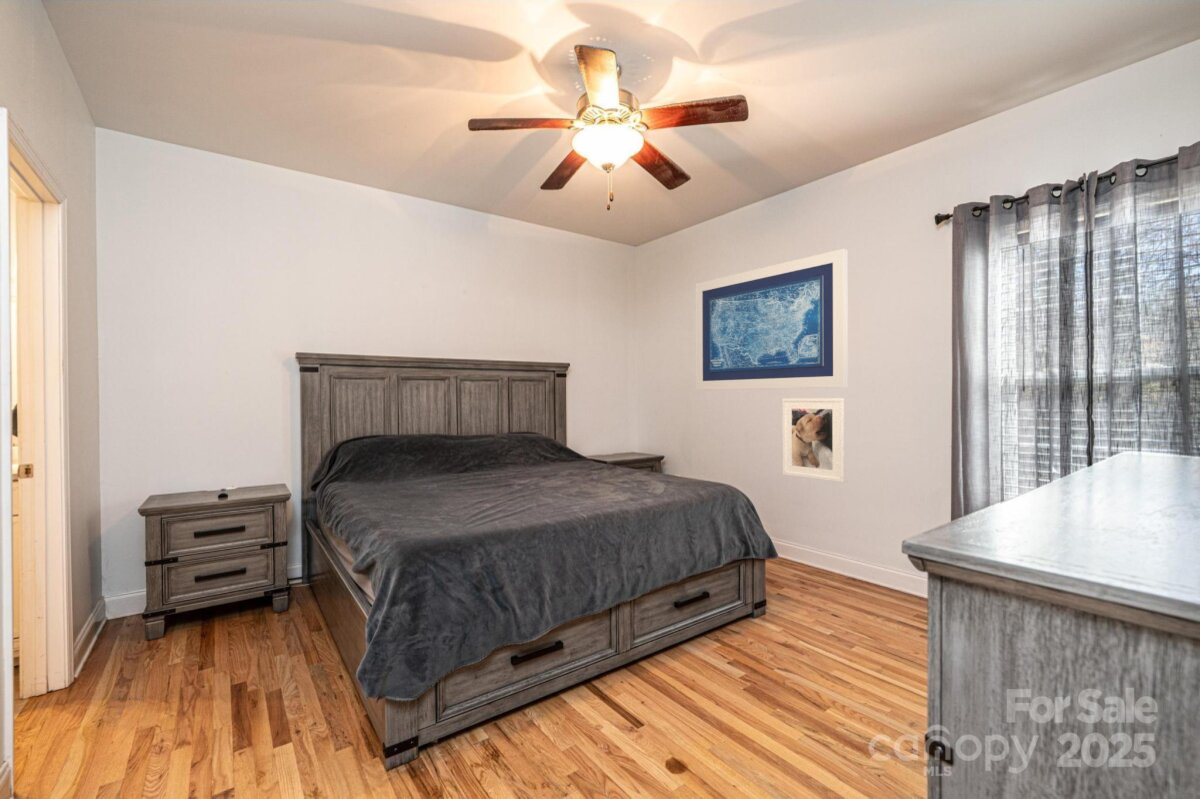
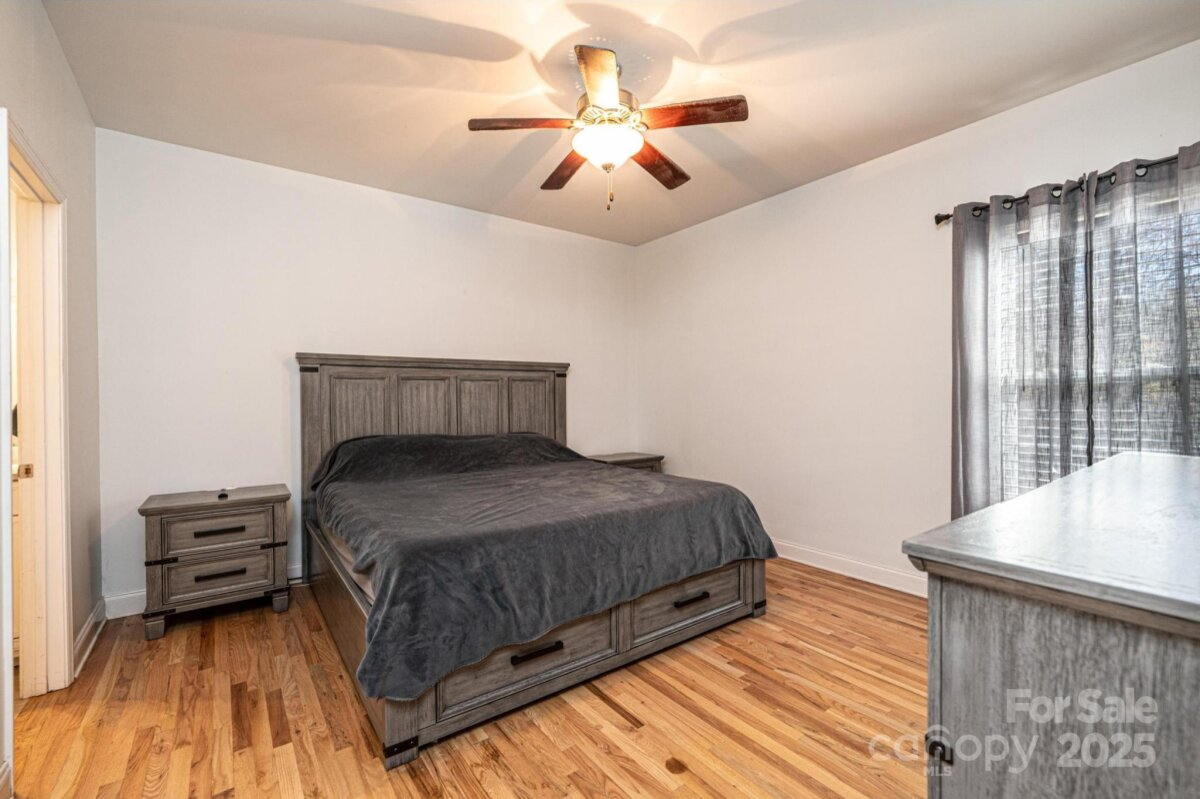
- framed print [781,397,845,483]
- wall art [694,248,849,391]
